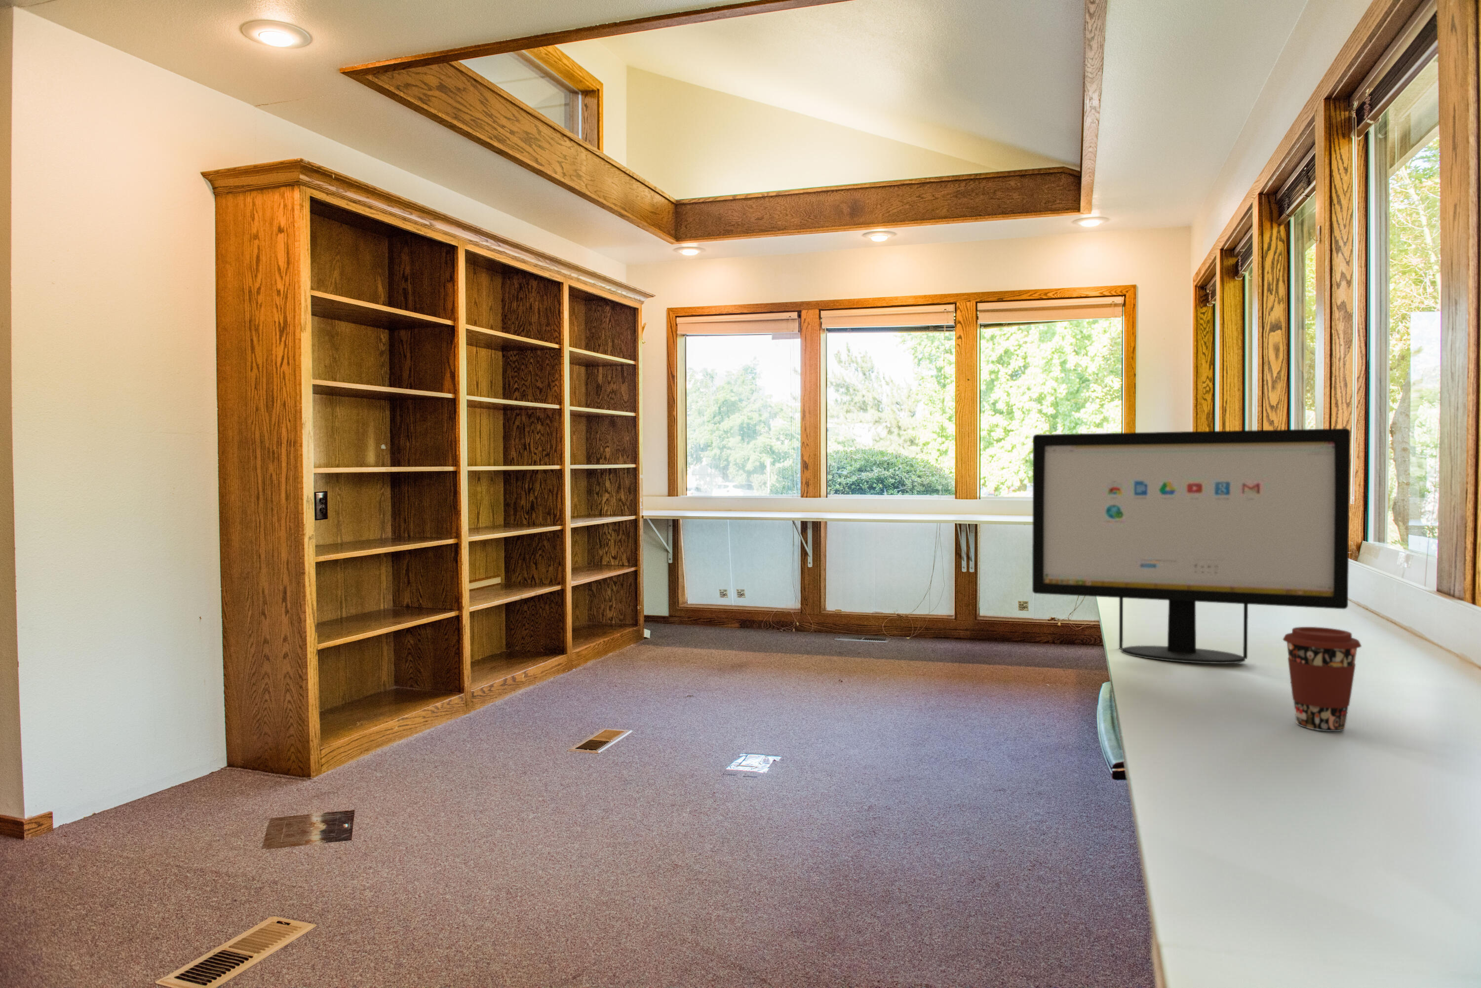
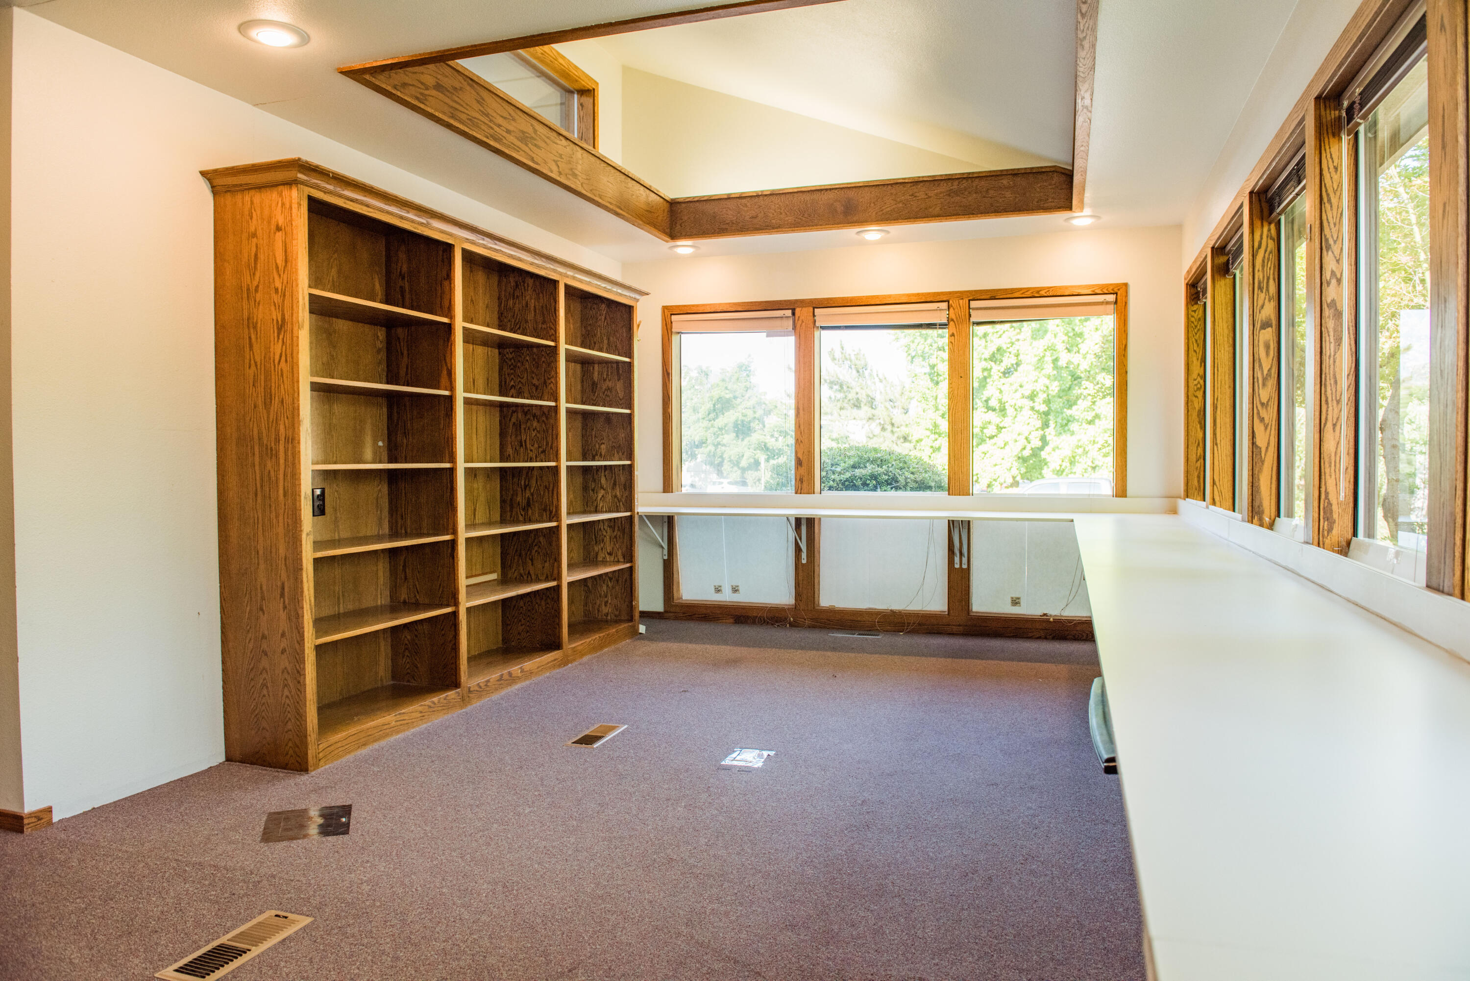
- coffee cup [1283,626,1362,732]
- computer monitor [1032,428,1351,664]
